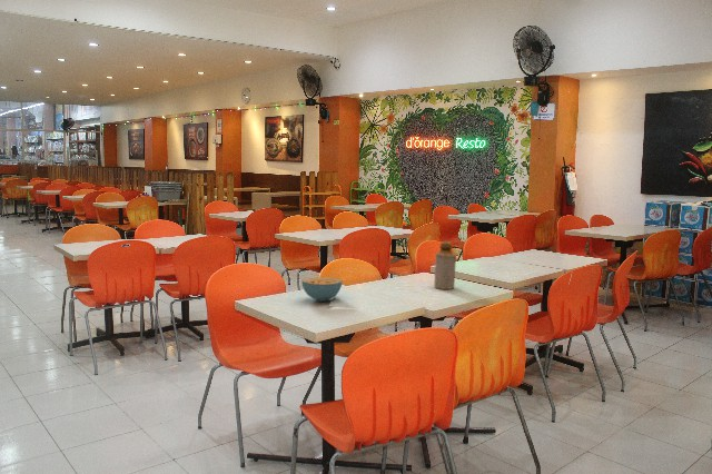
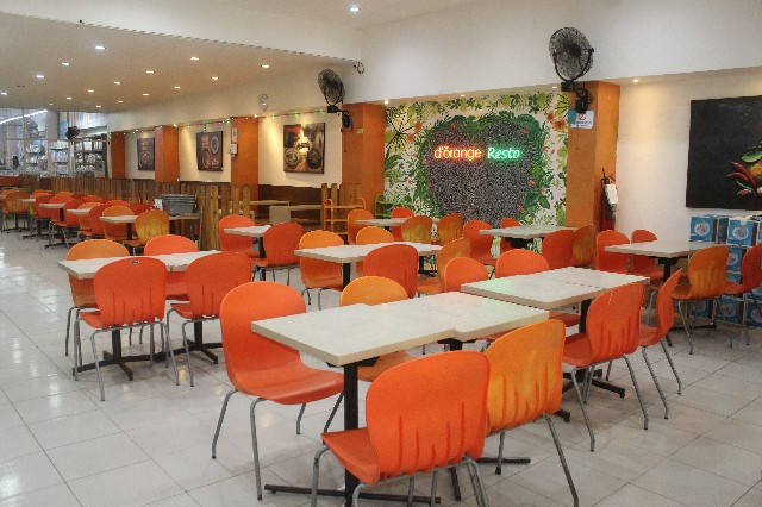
- bottle [433,240,457,290]
- cereal bowl [300,276,344,303]
